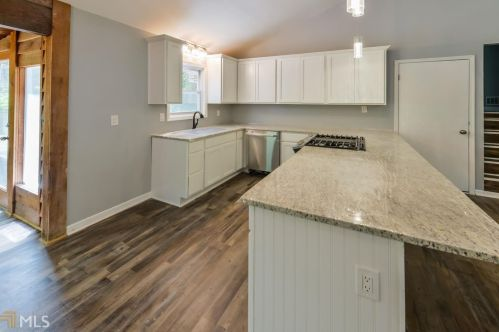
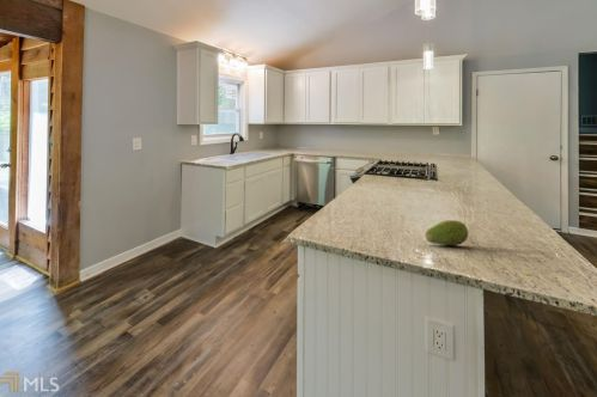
+ fruit [424,219,470,246]
